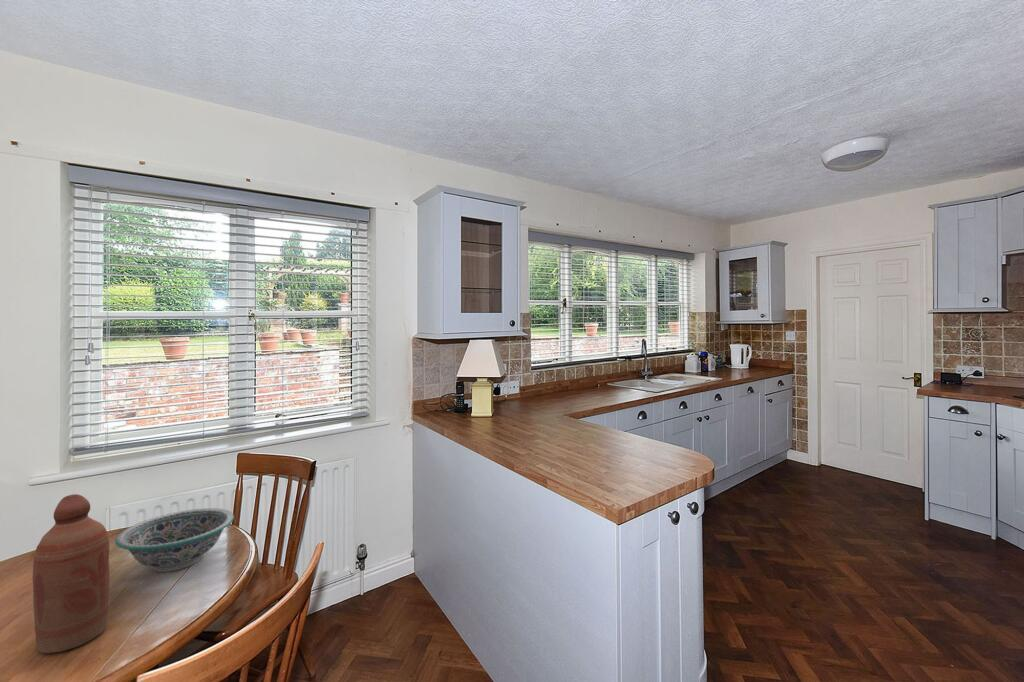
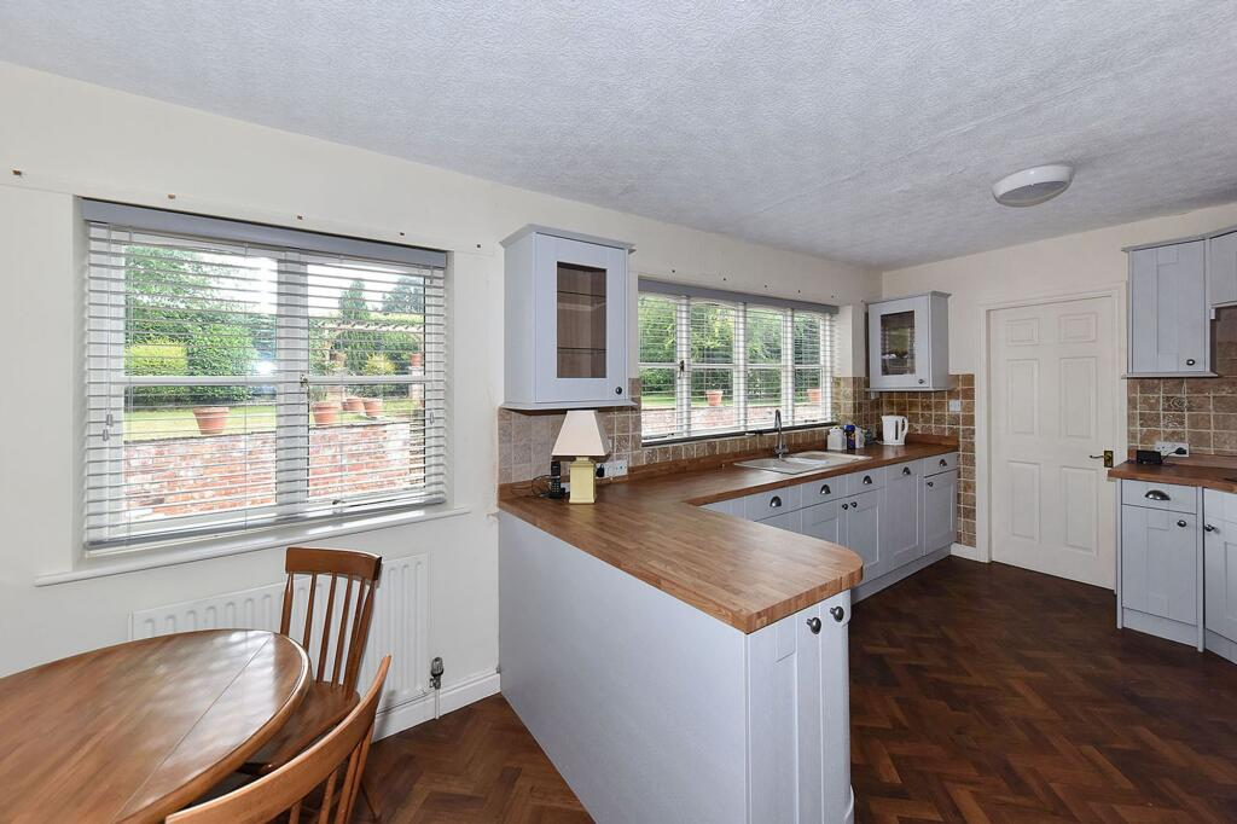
- bottle [32,493,110,654]
- decorative bowl [114,507,235,573]
